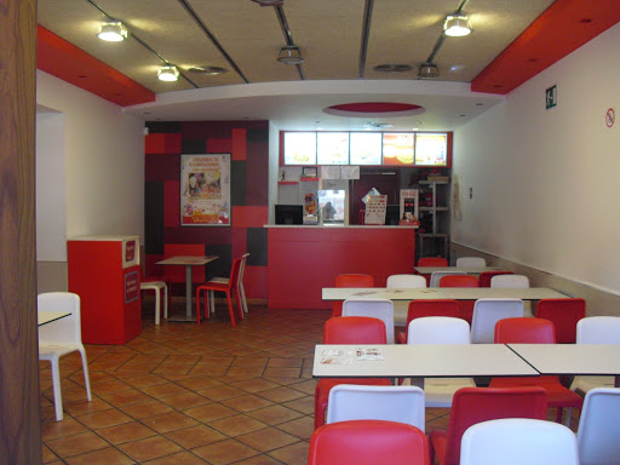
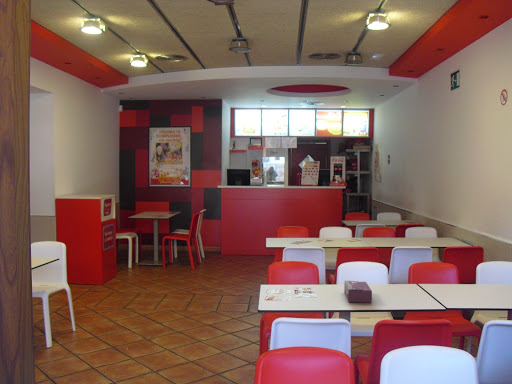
+ tissue box [343,280,373,304]
